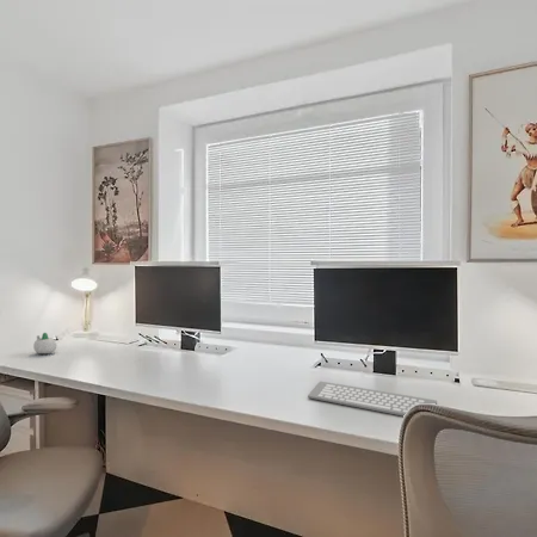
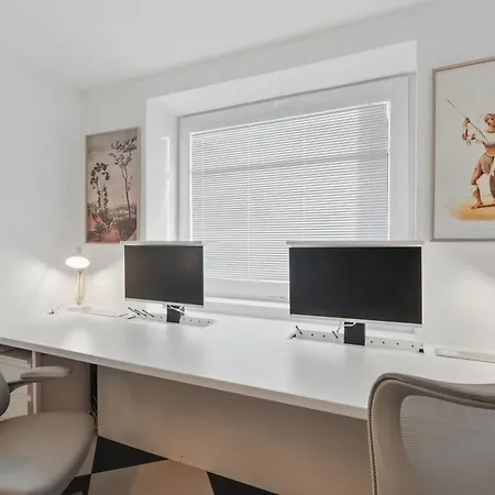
- succulent planter [32,332,57,354]
- computer keyboard [307,379,438,418]
